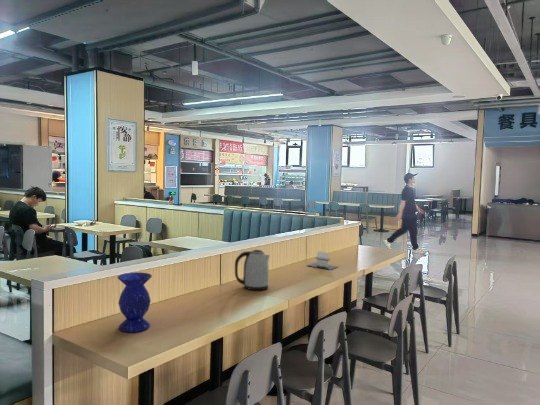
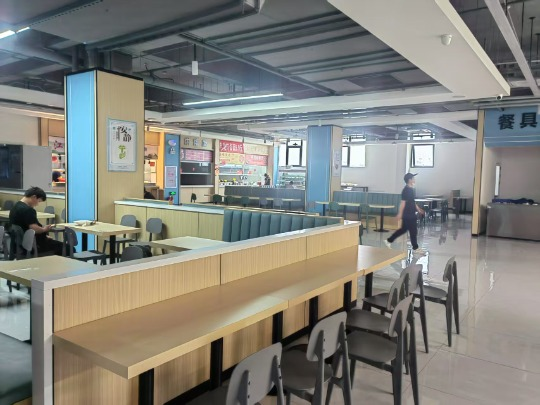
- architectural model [307,250,338,271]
- kettle [234,249,270,291]
- vase [117,271,153,334]
